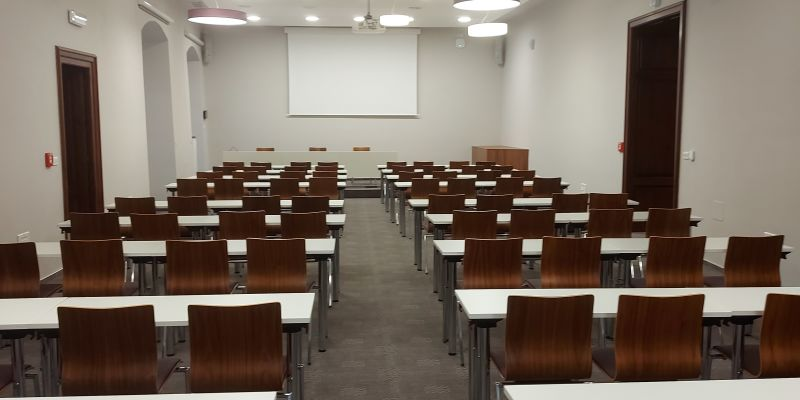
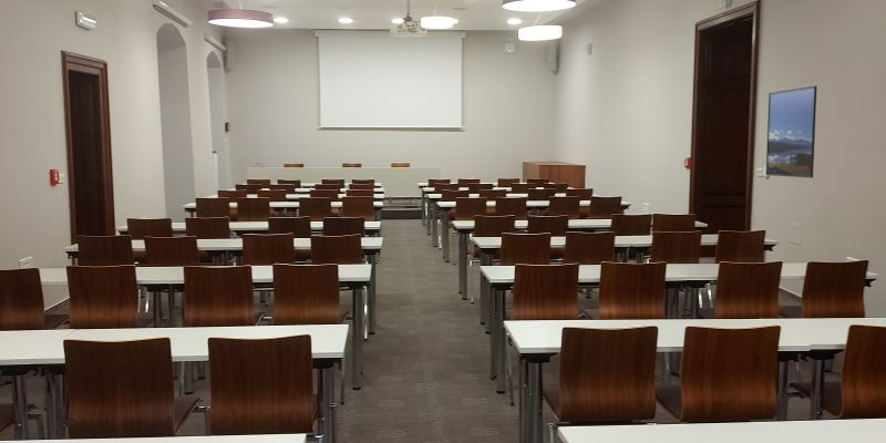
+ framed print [765,85,818,178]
